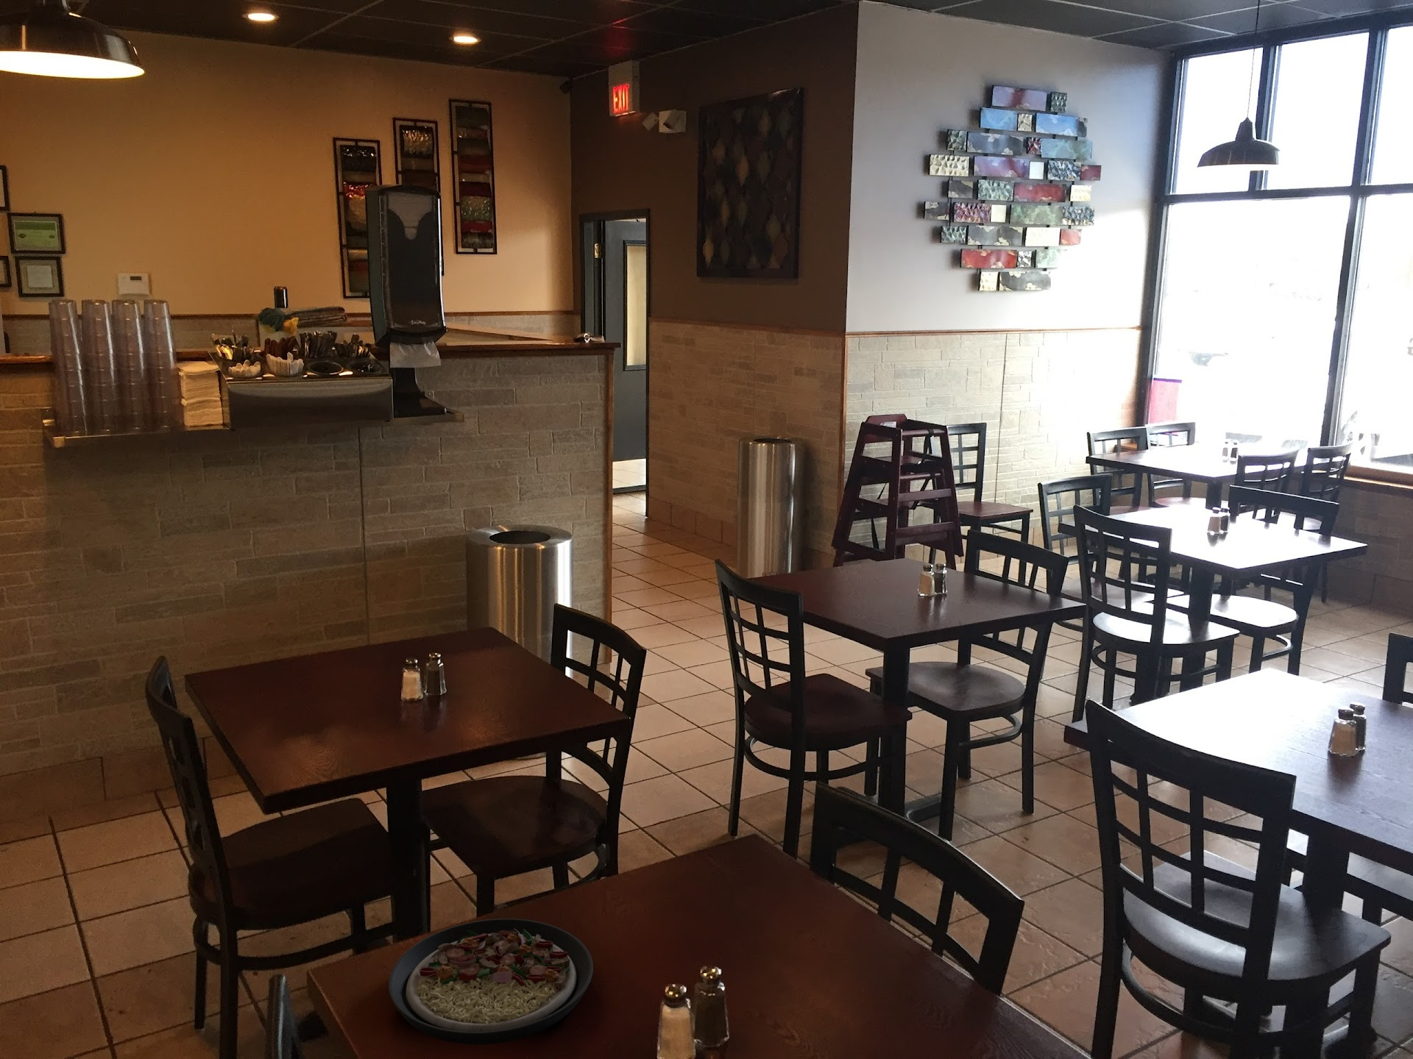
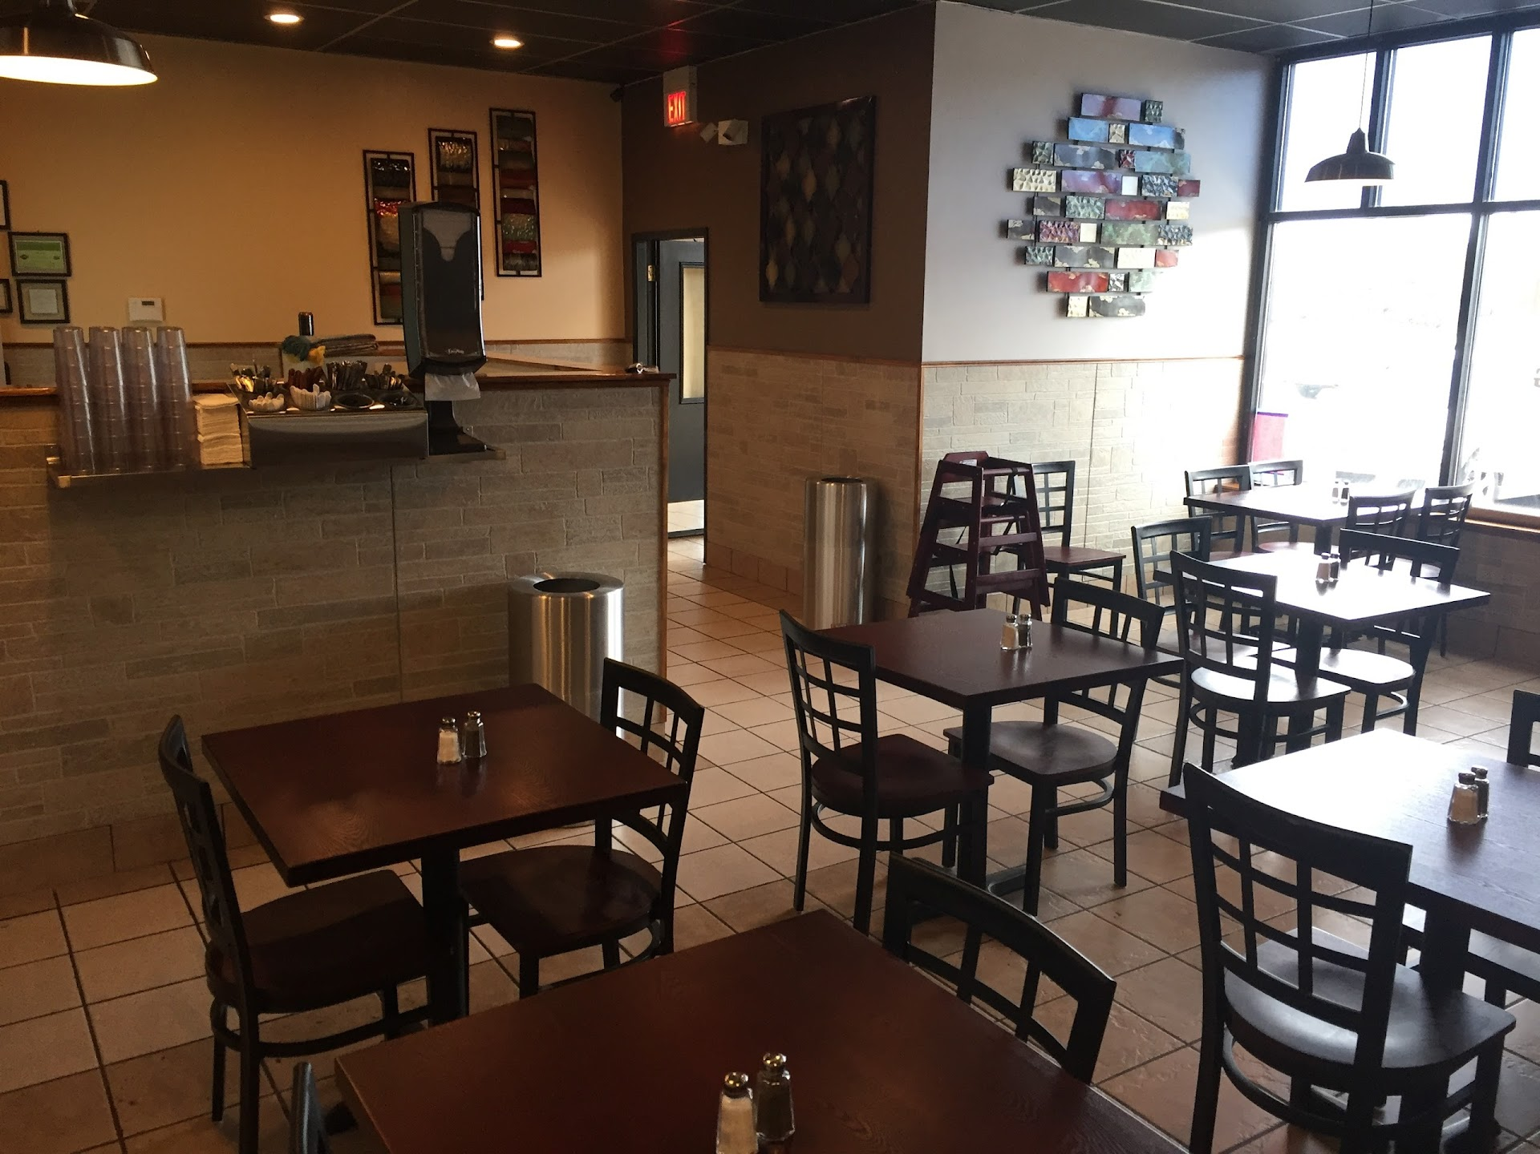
- plate [388,918,594,1045]
